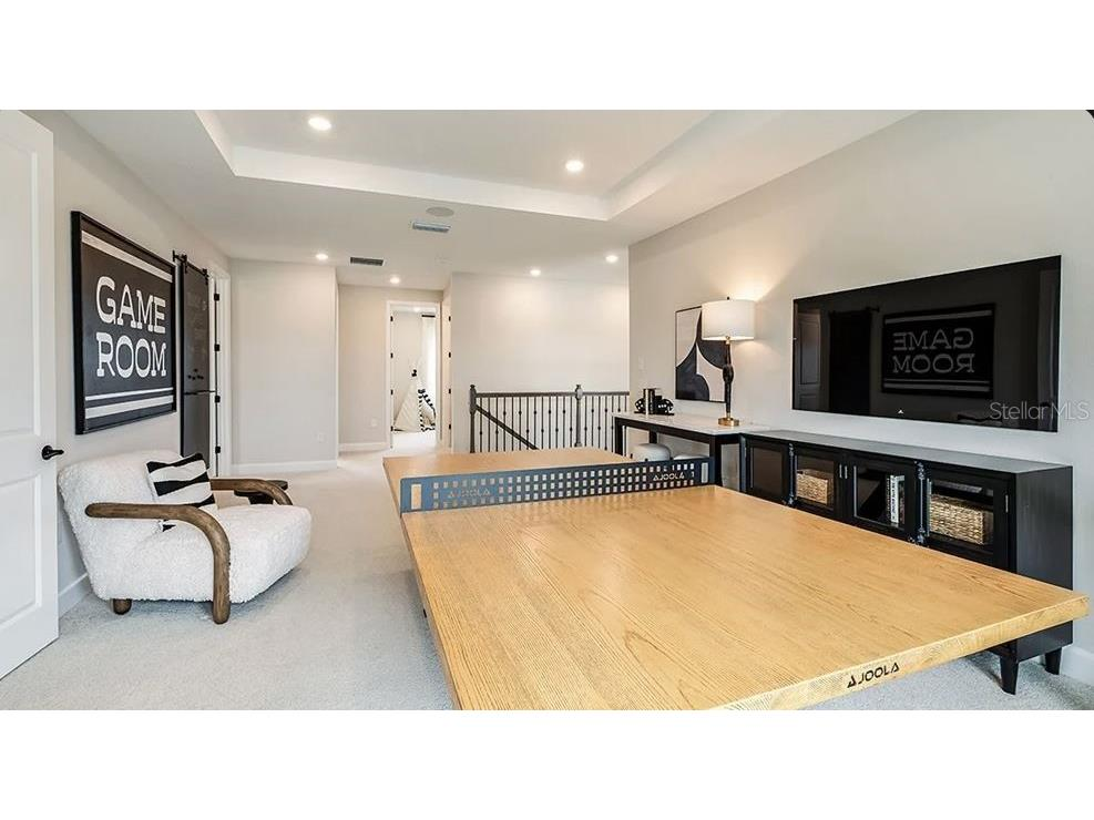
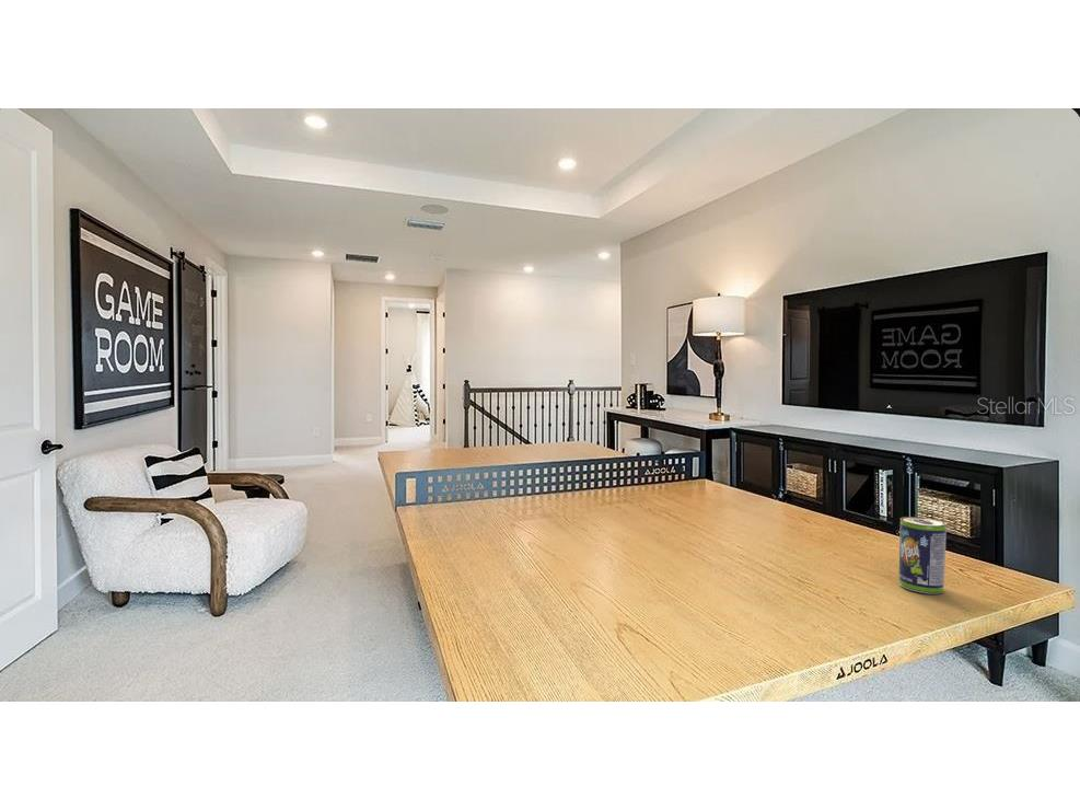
+ beverage can [898,516,948,595]
